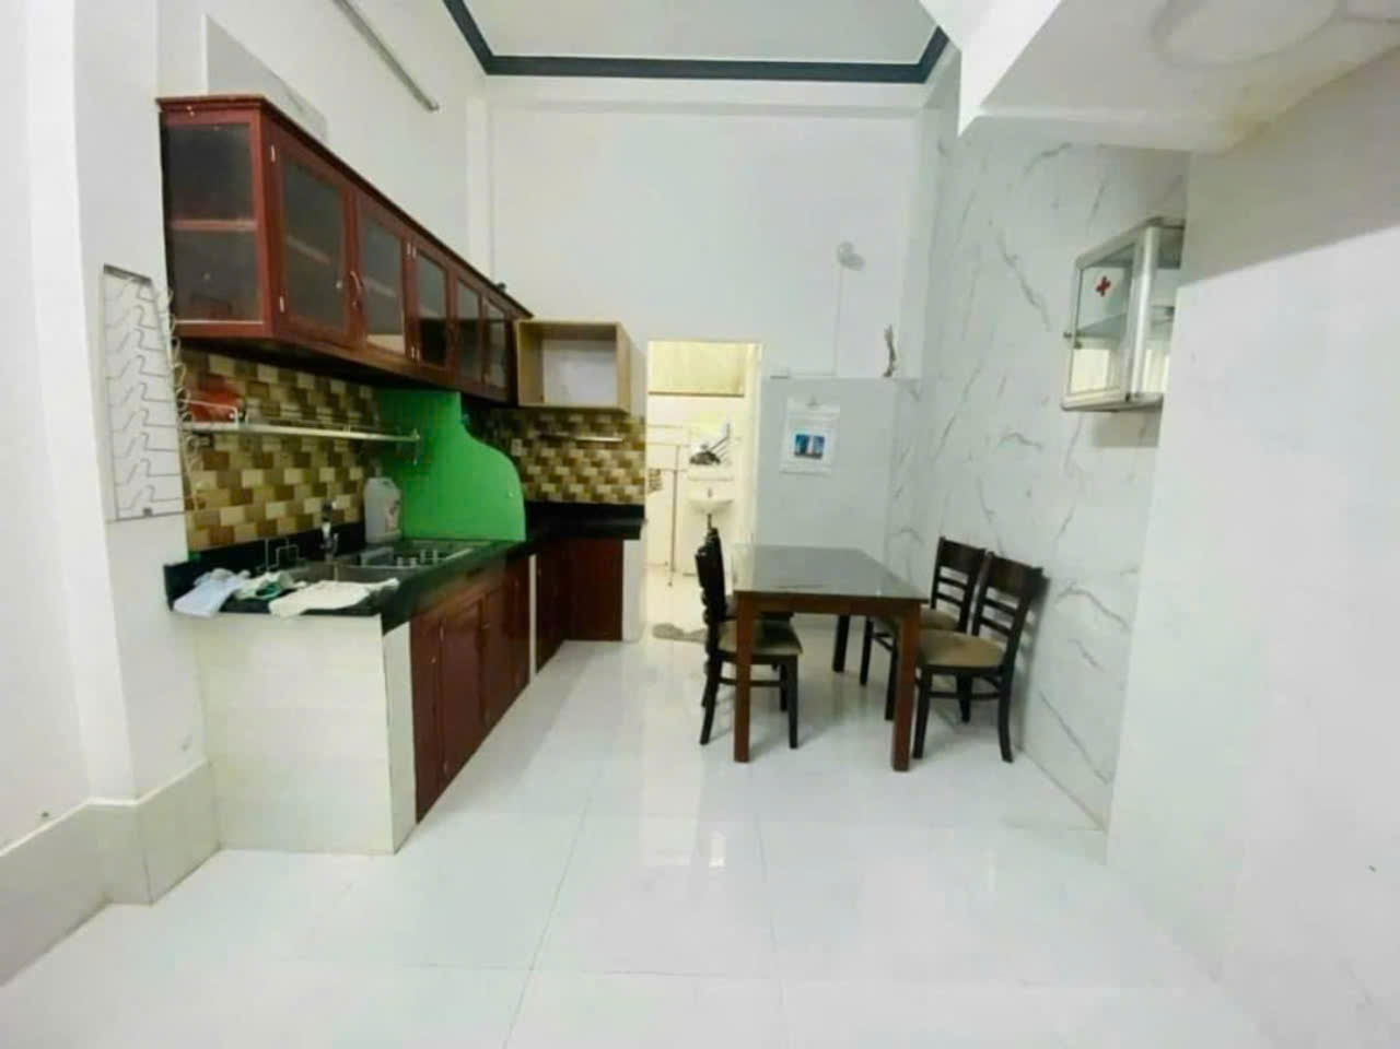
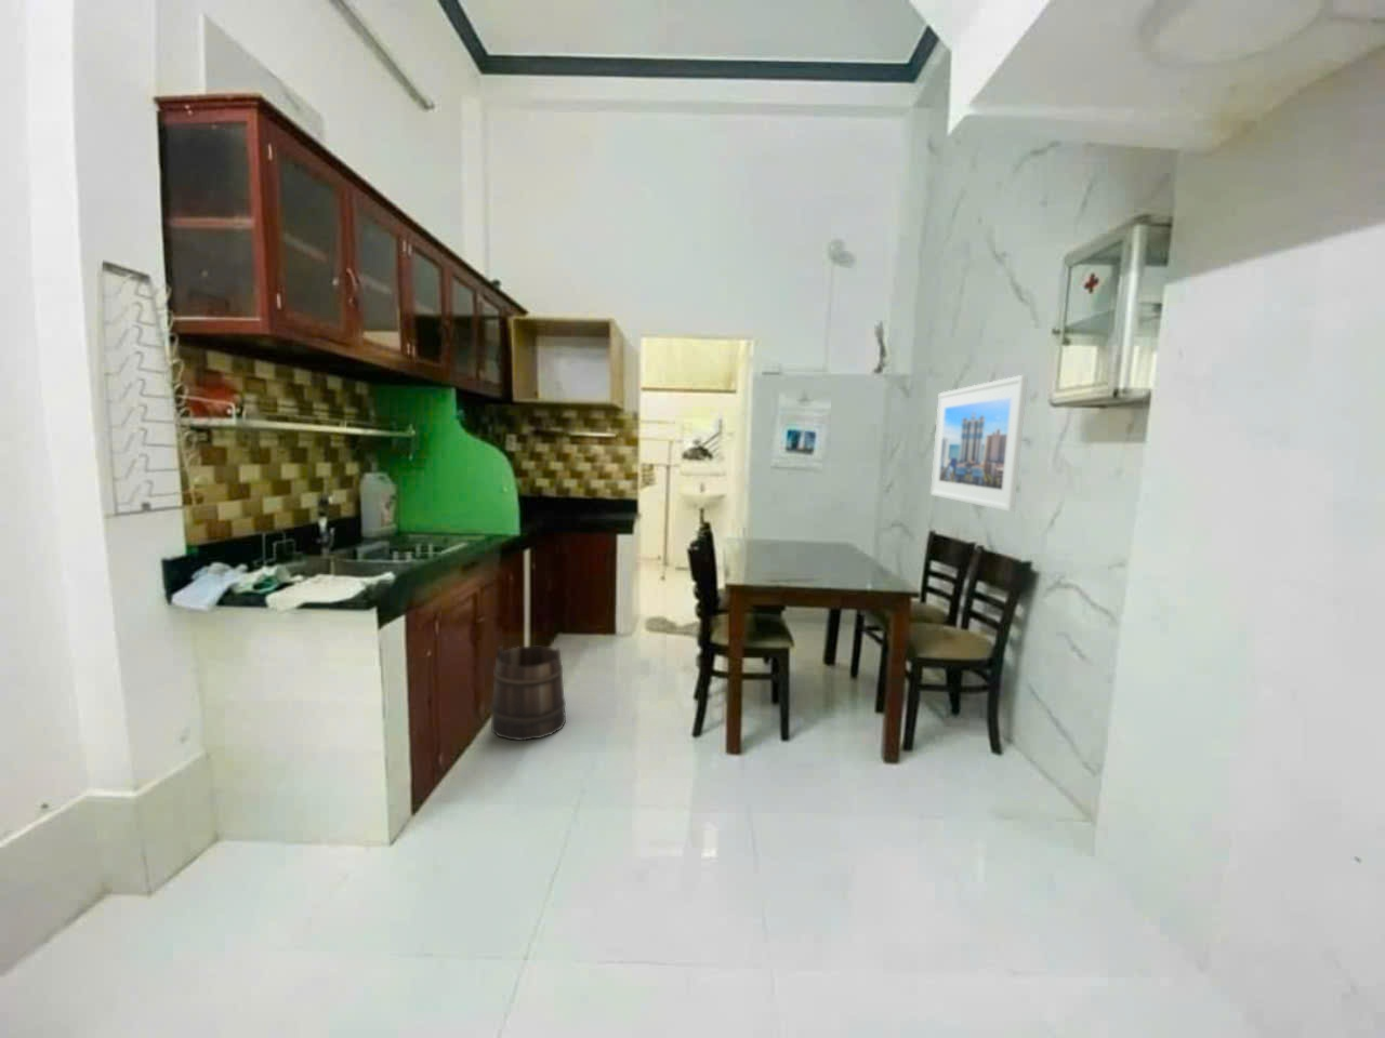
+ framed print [929,374,1029,512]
+ bucket [489,644,567,741]
